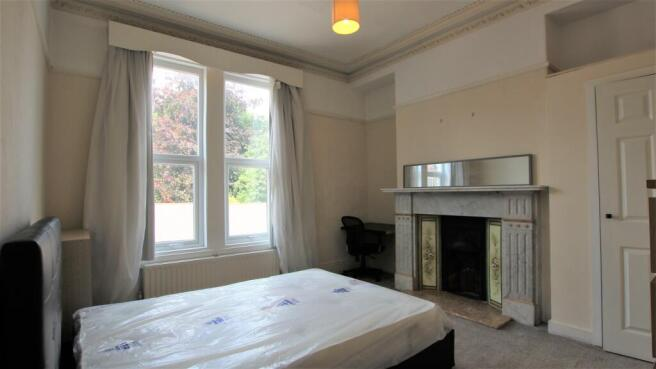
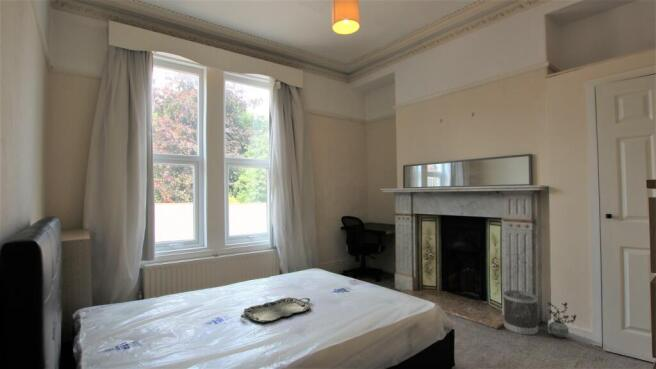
+ serving tray [240,297,311,323]
+ potted plant [547,300,577,339]
+ wastebasket [502,289,539,336]
